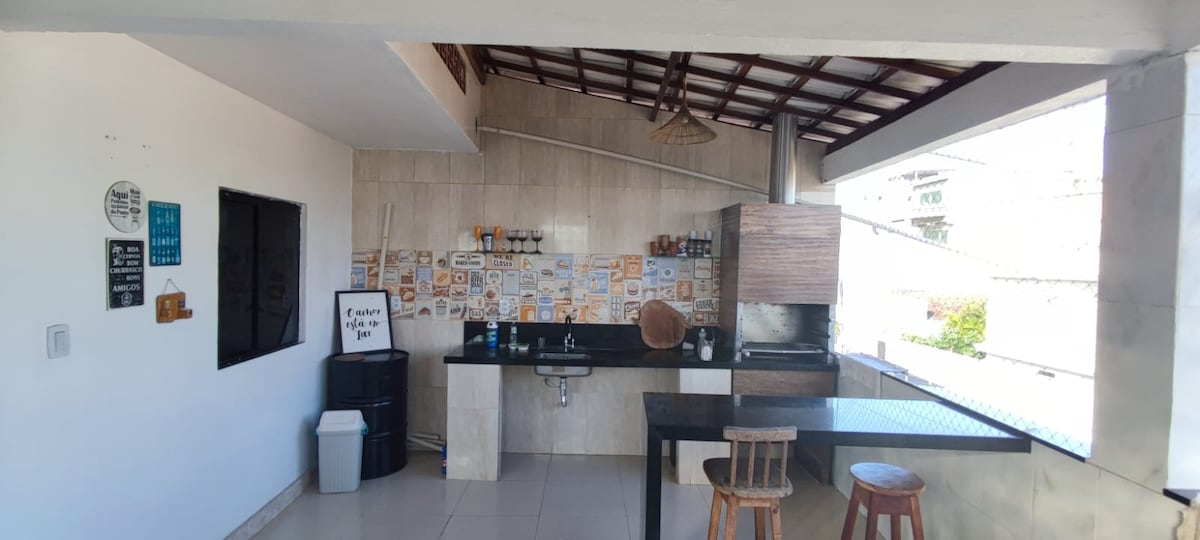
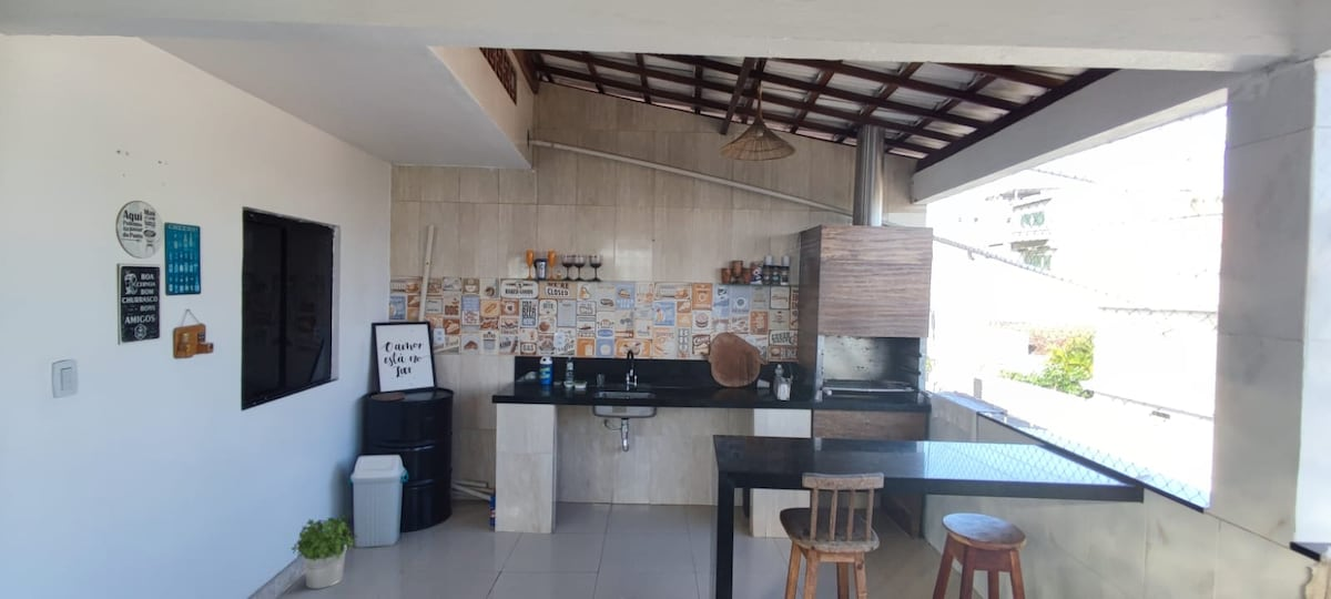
+ potted plant [291,512,359,590]
